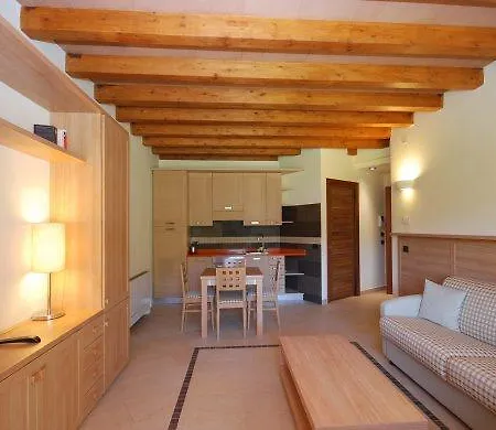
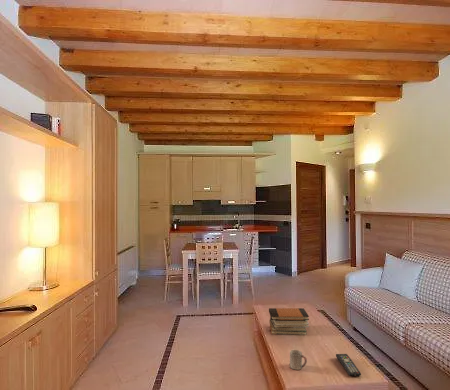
+ remote control [335,353,362,377]
+ cup [289,349,308,371]
+ book stack [268,307,310,336]
